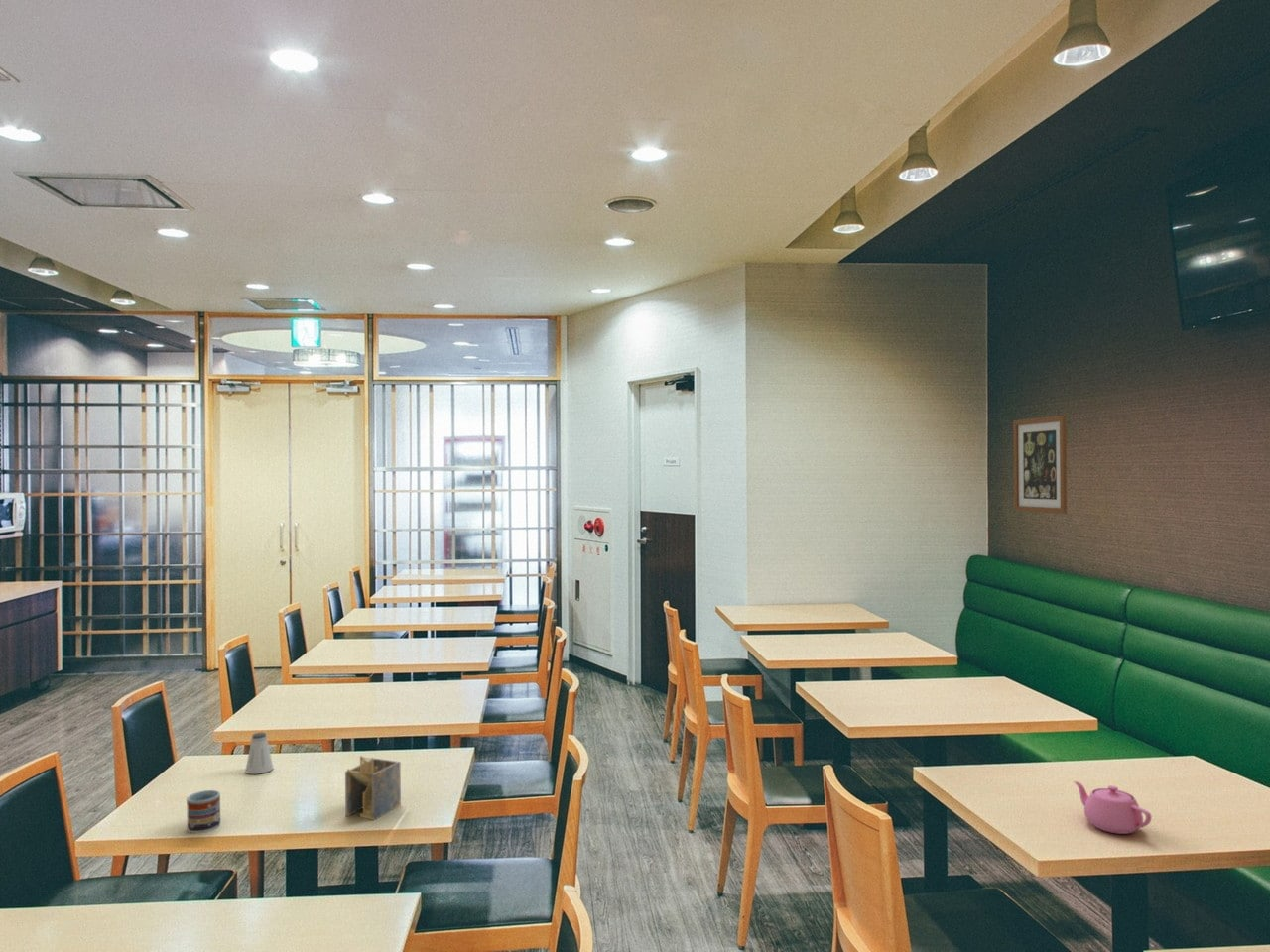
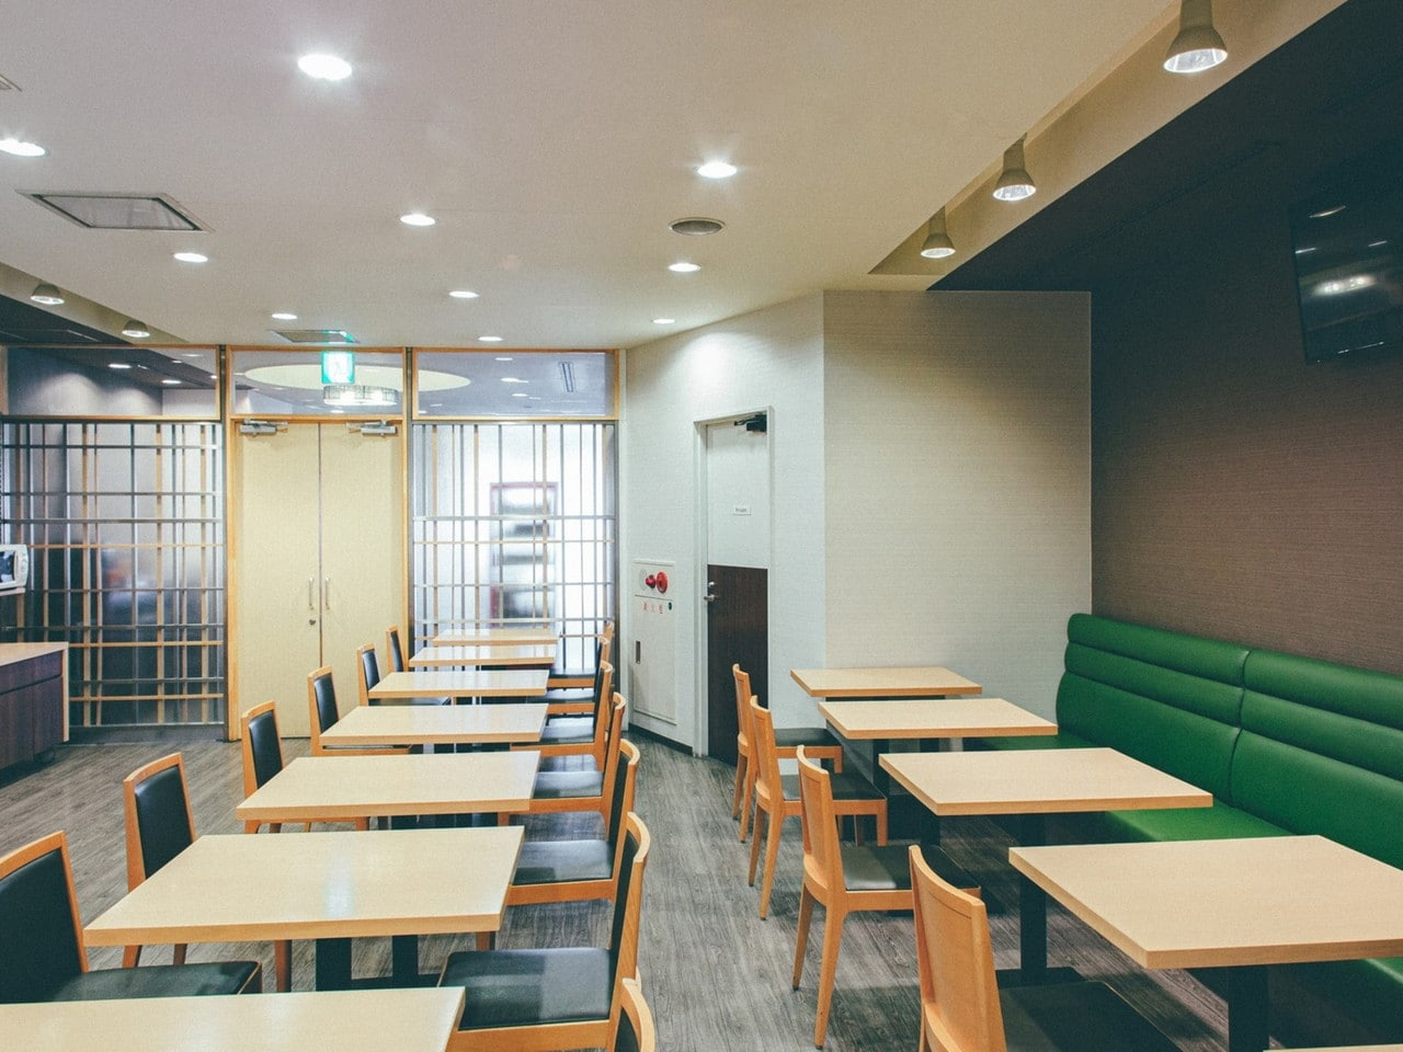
- cup [186,789,221,834]
- saltshaker [244,732,275,775]
- wall art [1012,415,1068,515]
- teapot [1073,780,1153,835]
- napkin holder [344,755,402,821]
